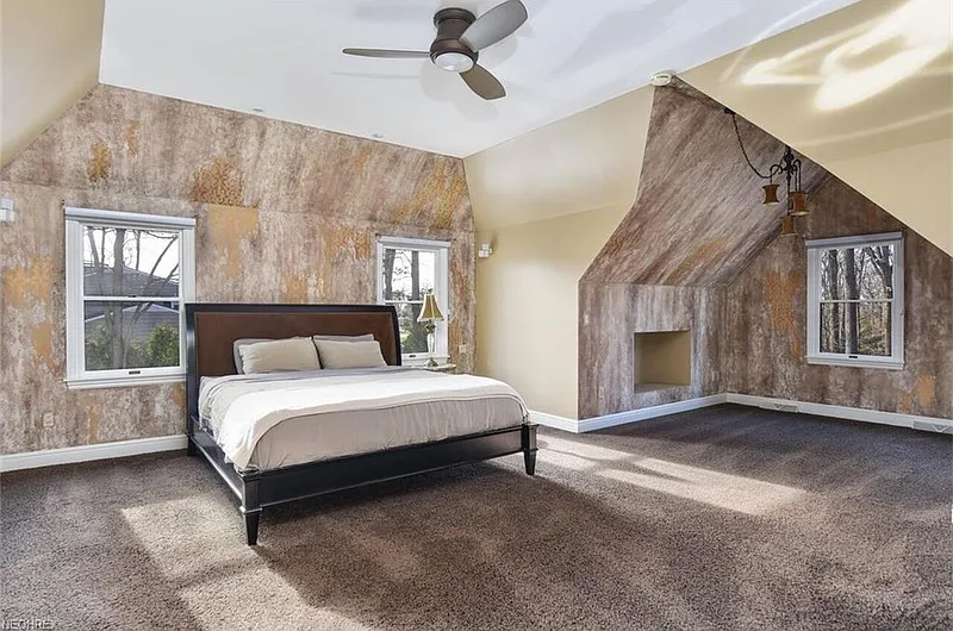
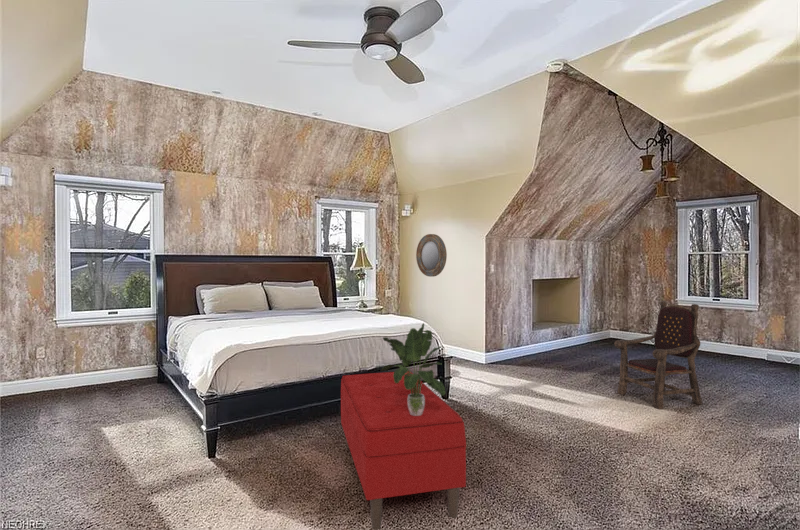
+ home mirror [415,233,448,278]
+ bench [340,371,467,530]
+ potted plant [379,322,446,416]
+ armchair [613,300,703,410]
